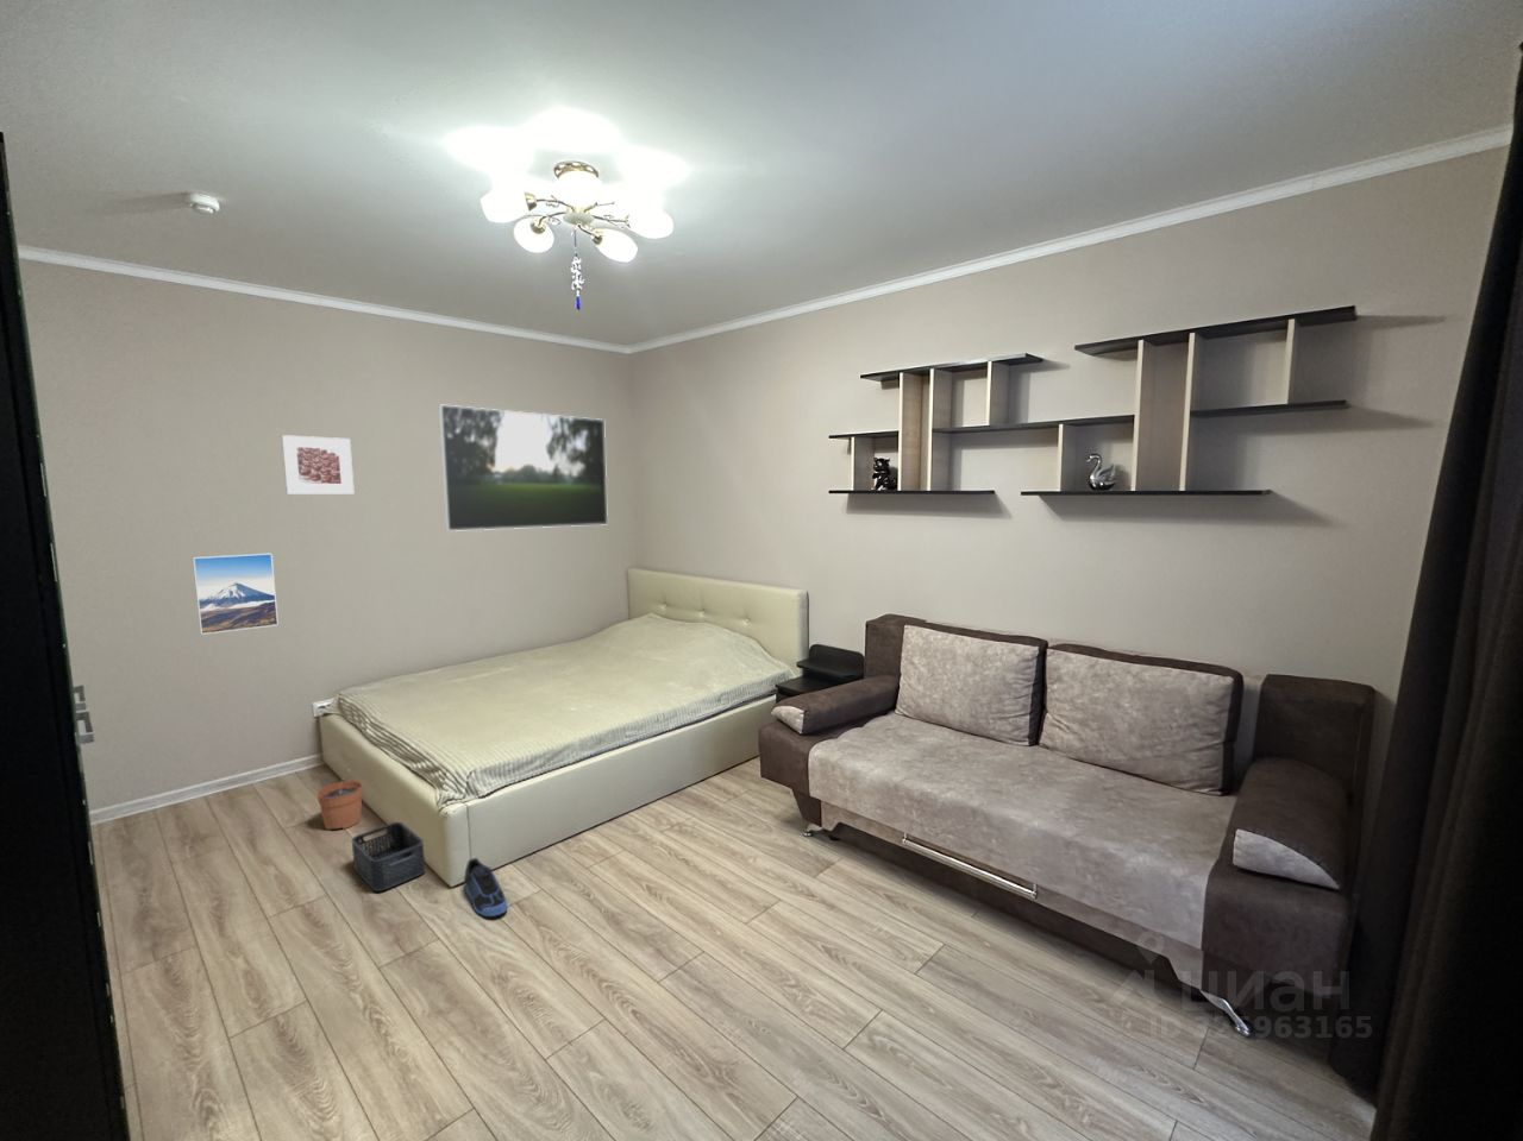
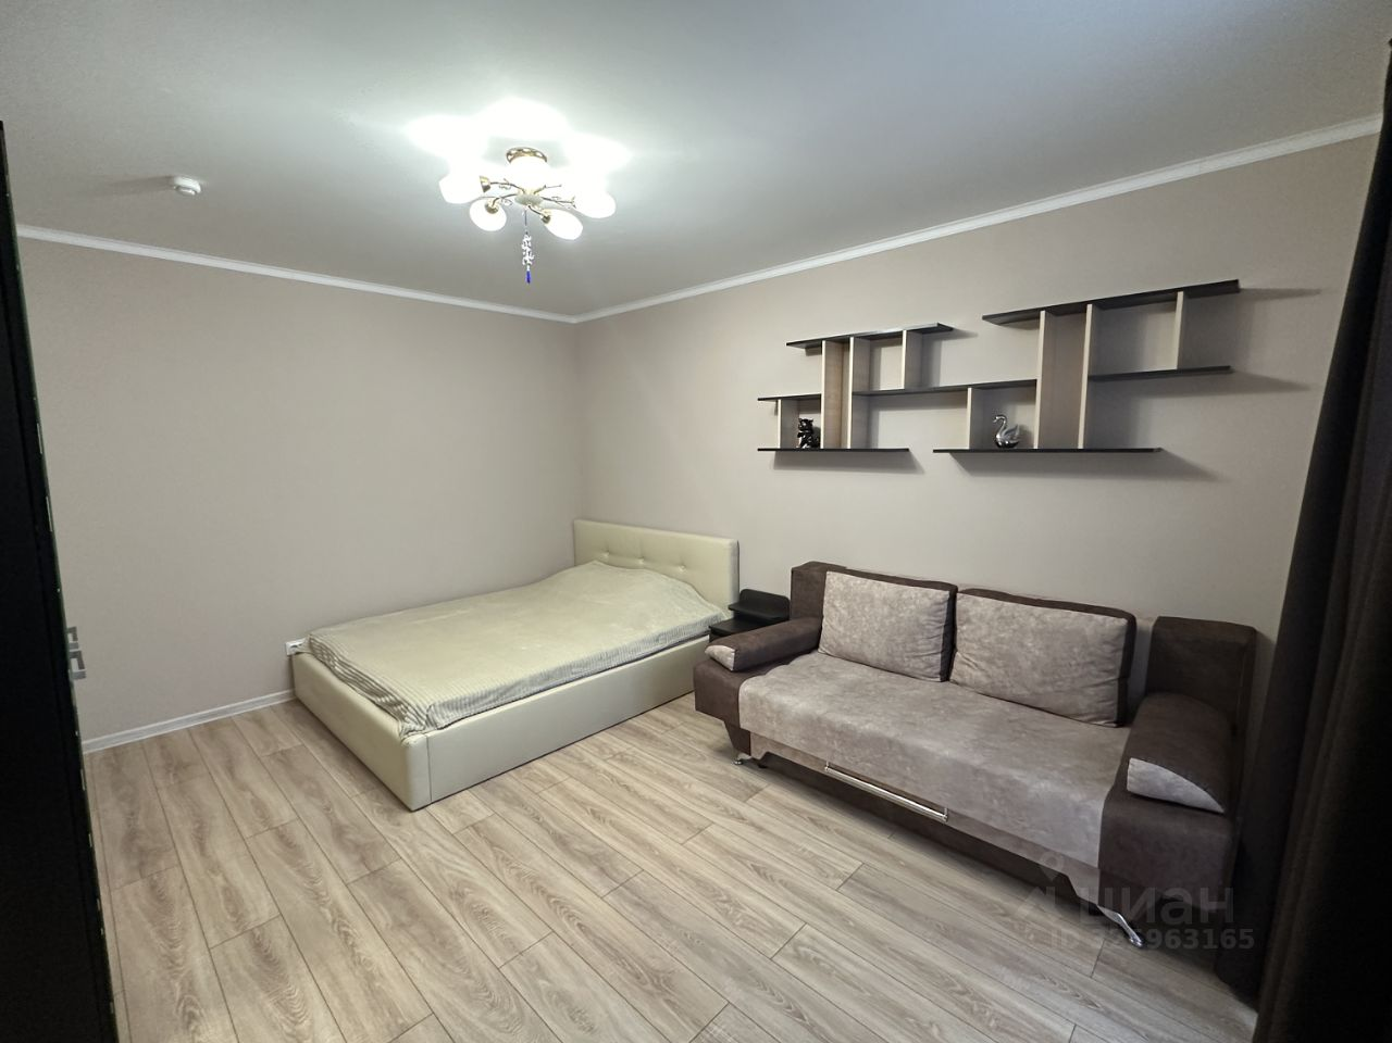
- sneaker [463,857,508,918]
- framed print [281,434,355,496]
- plant pot [317,768,365,832]
- storage bin [351,821,426,893]
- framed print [438,403,609,532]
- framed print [192,551,279,636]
